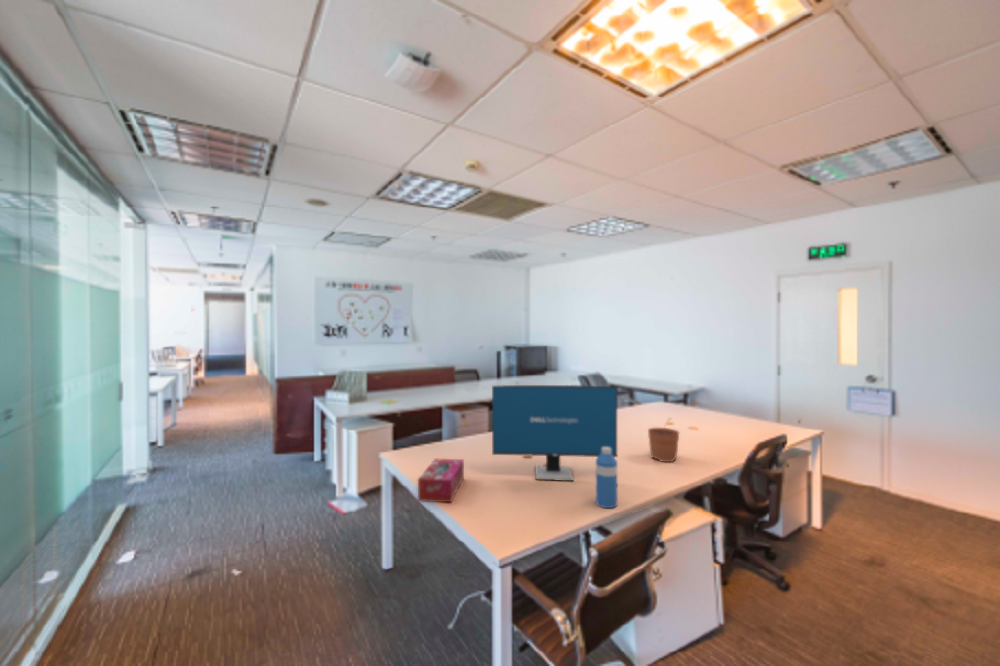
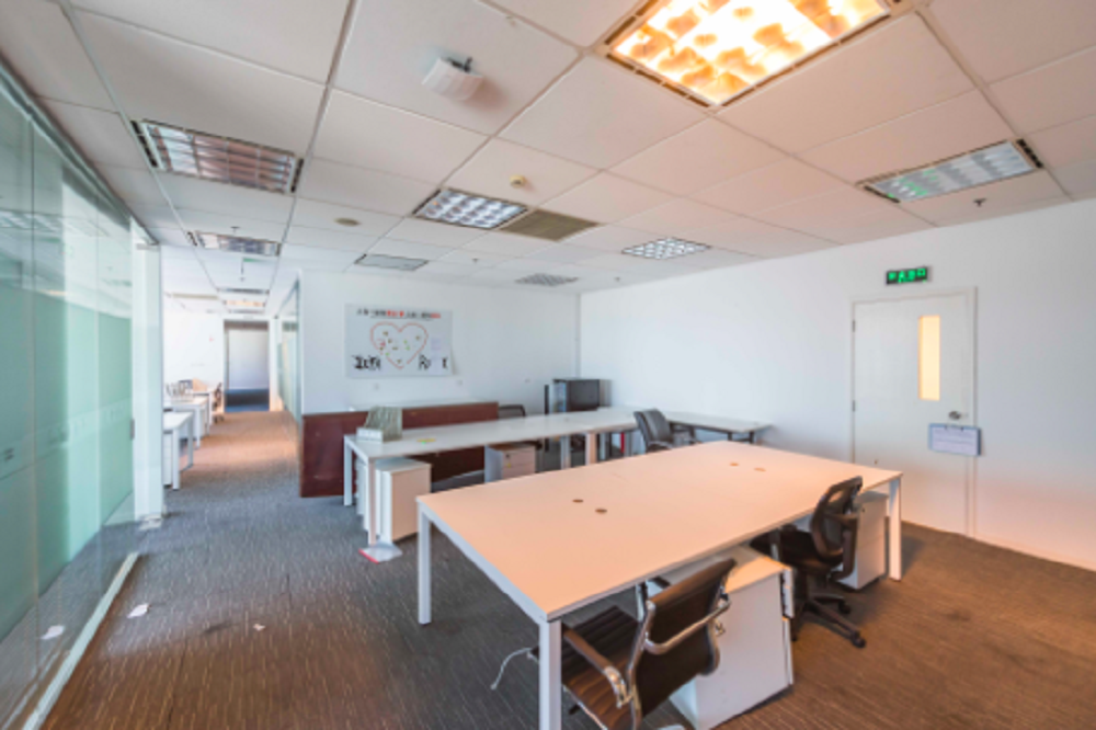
- computer monitor [491,384,618,482]
- plant pot [647,417,680,463]
- tissue box [417,458,465,504]
- water bottle [595,447,618,509]
